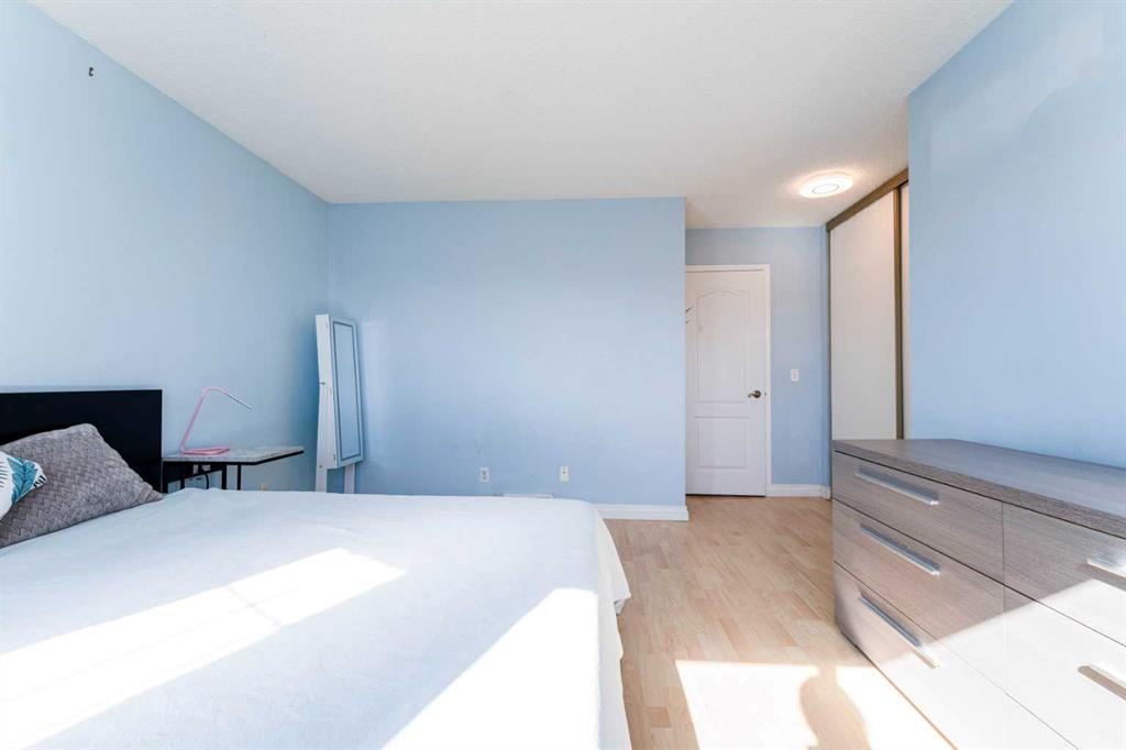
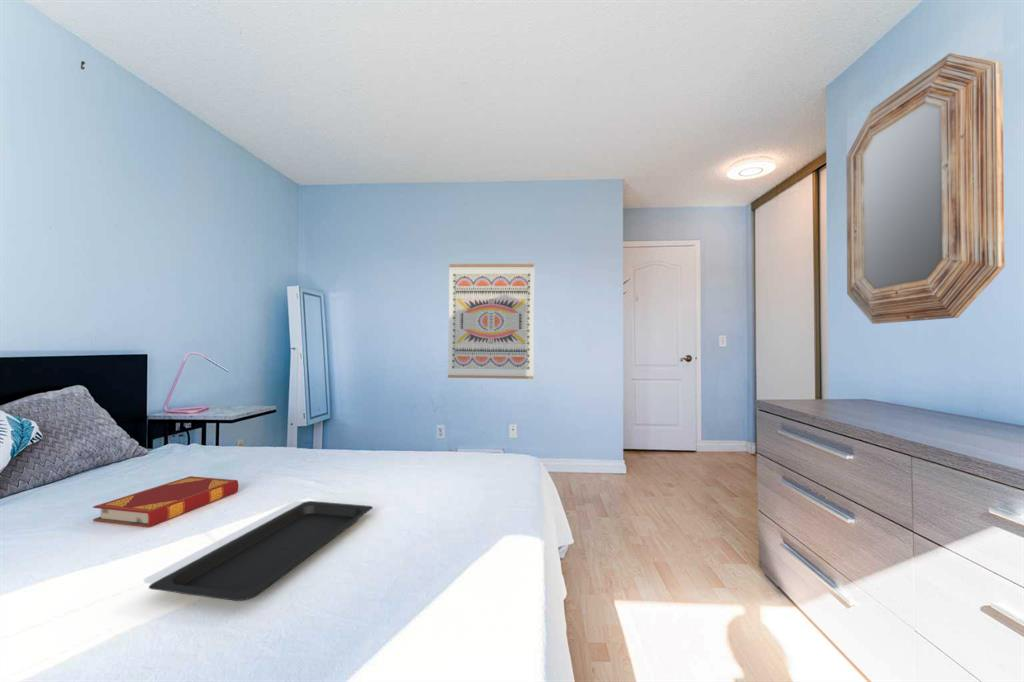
+ home mirror [846,52,1006,325]
+ wall art [447,263,536,380]
+ serving tray [148,500,374,602]
+ hardback book [92,475,239,528]
